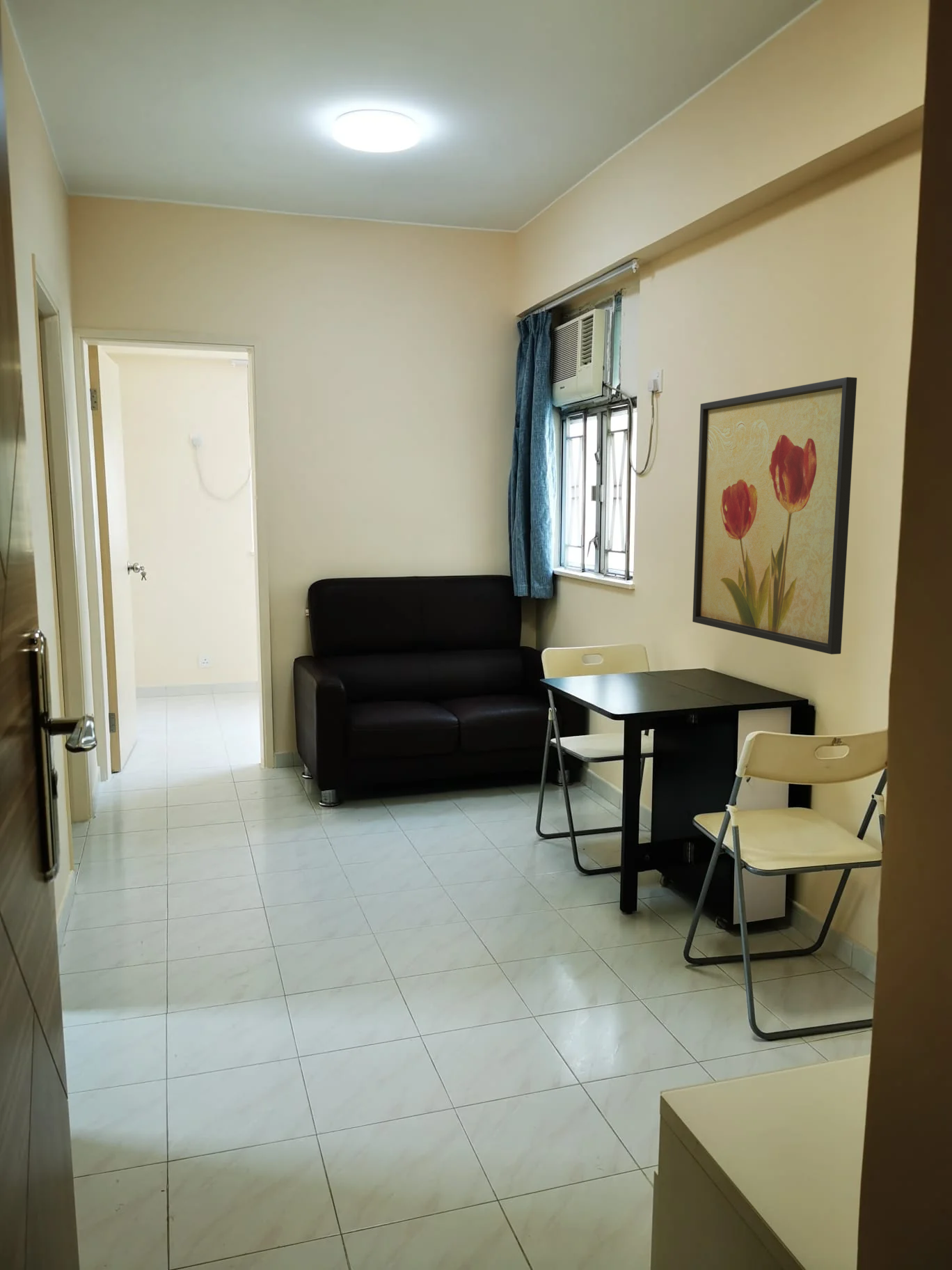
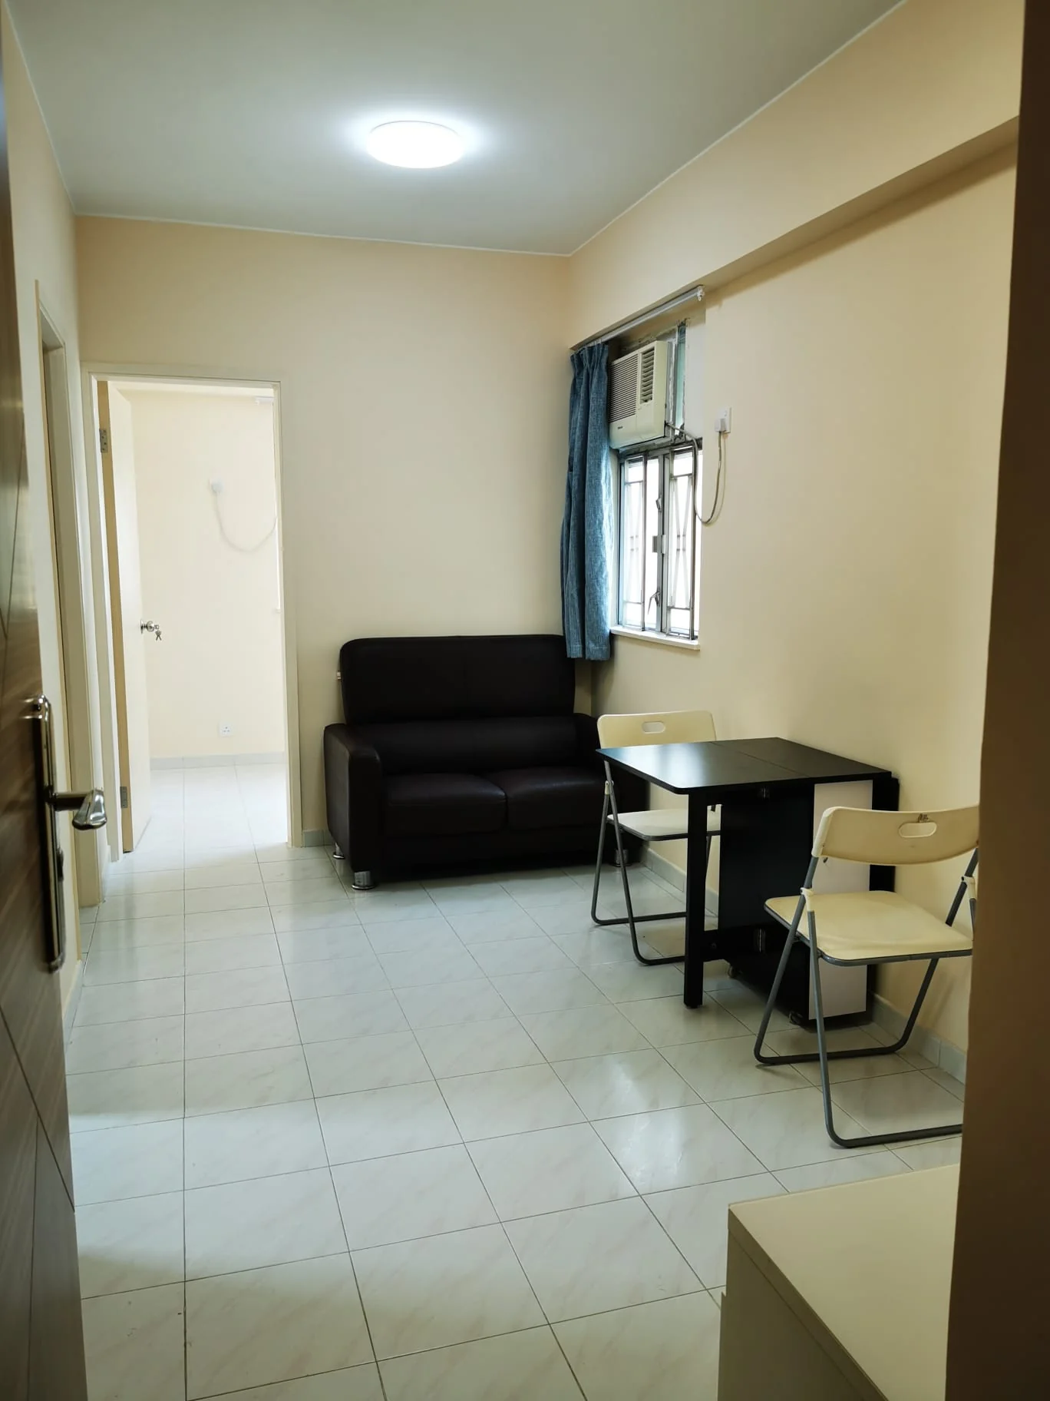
- wall art [692,377,857,655]
